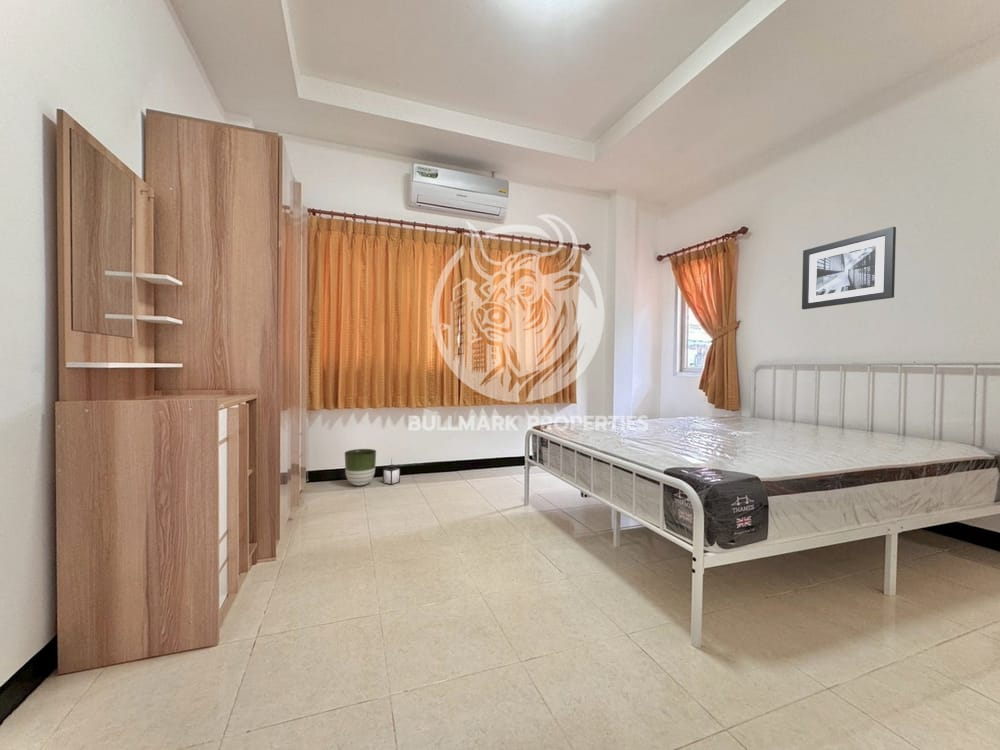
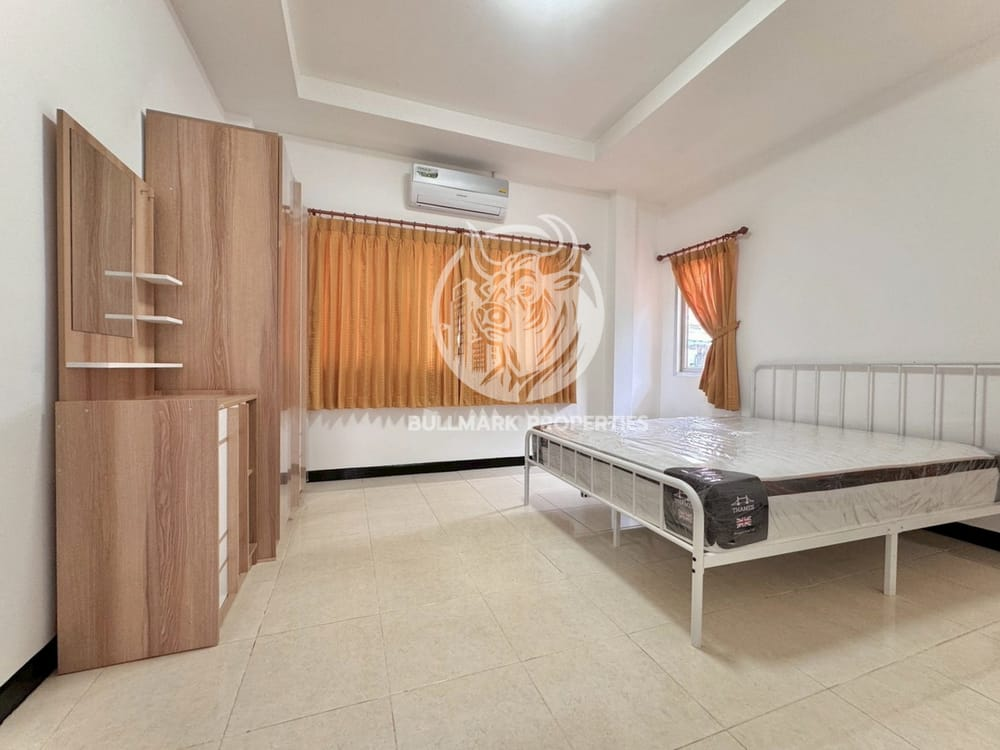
- wall art [801,226,897,310]
- lantern [382,459,401,486]
- planter [344,448,377,487]
